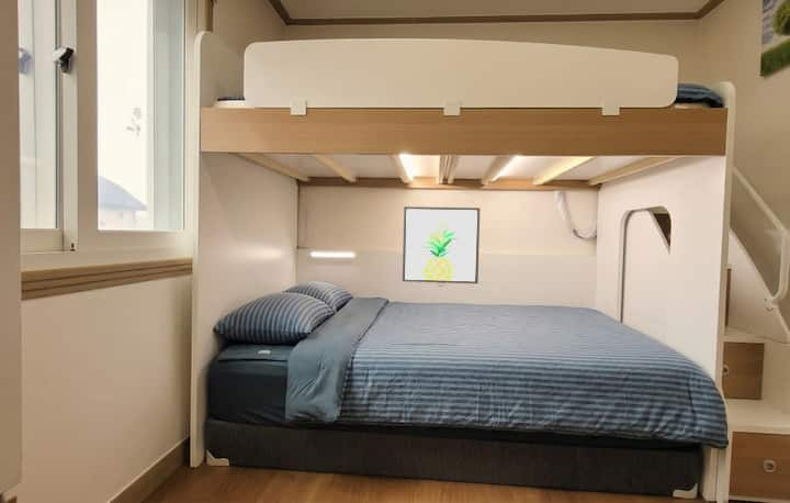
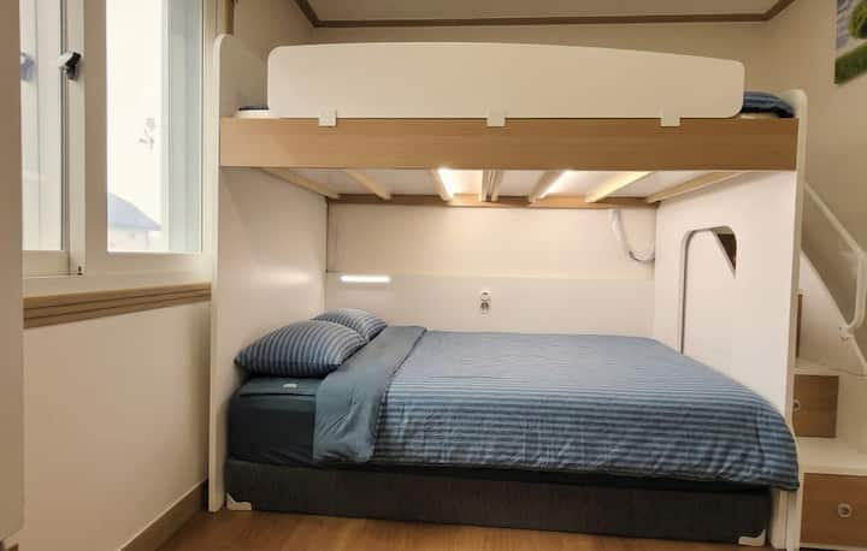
- wall art [402,205,481,284]
